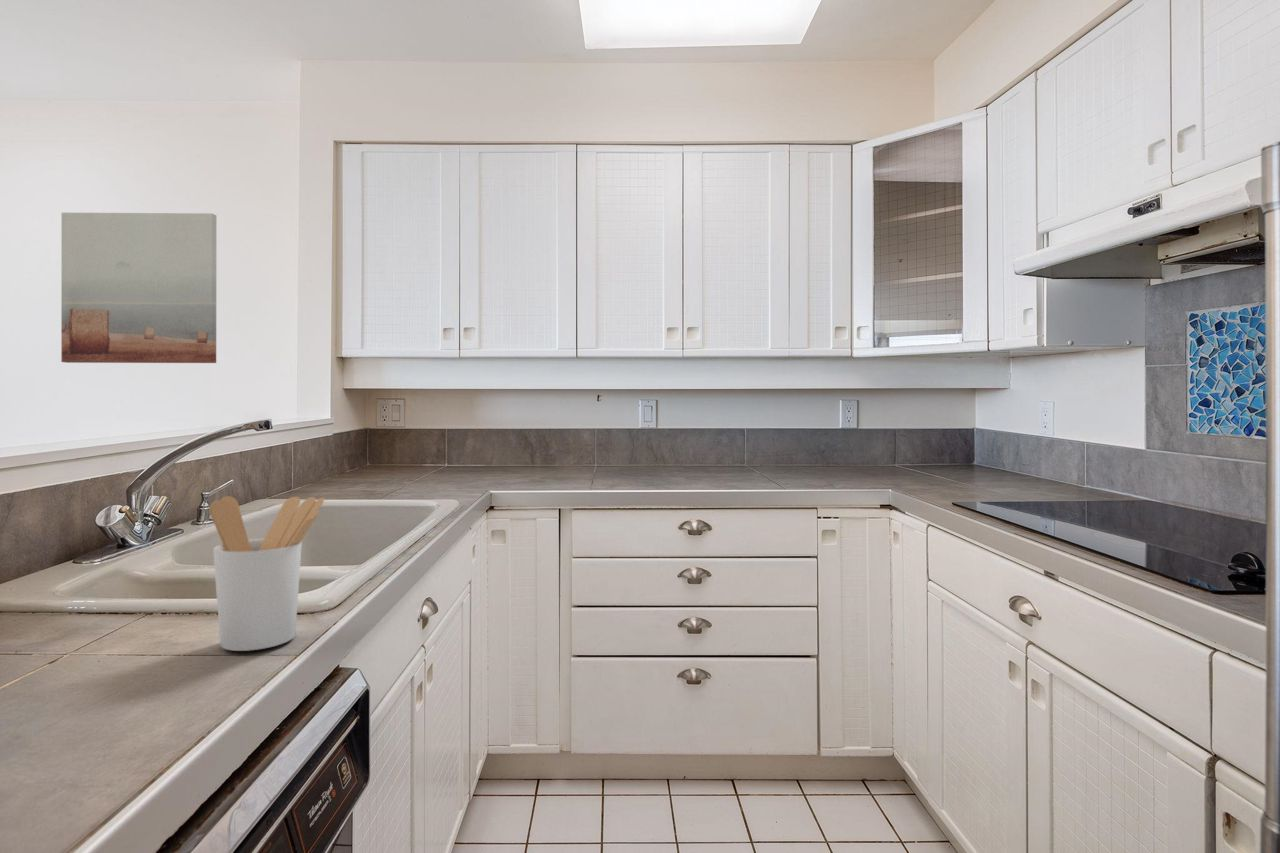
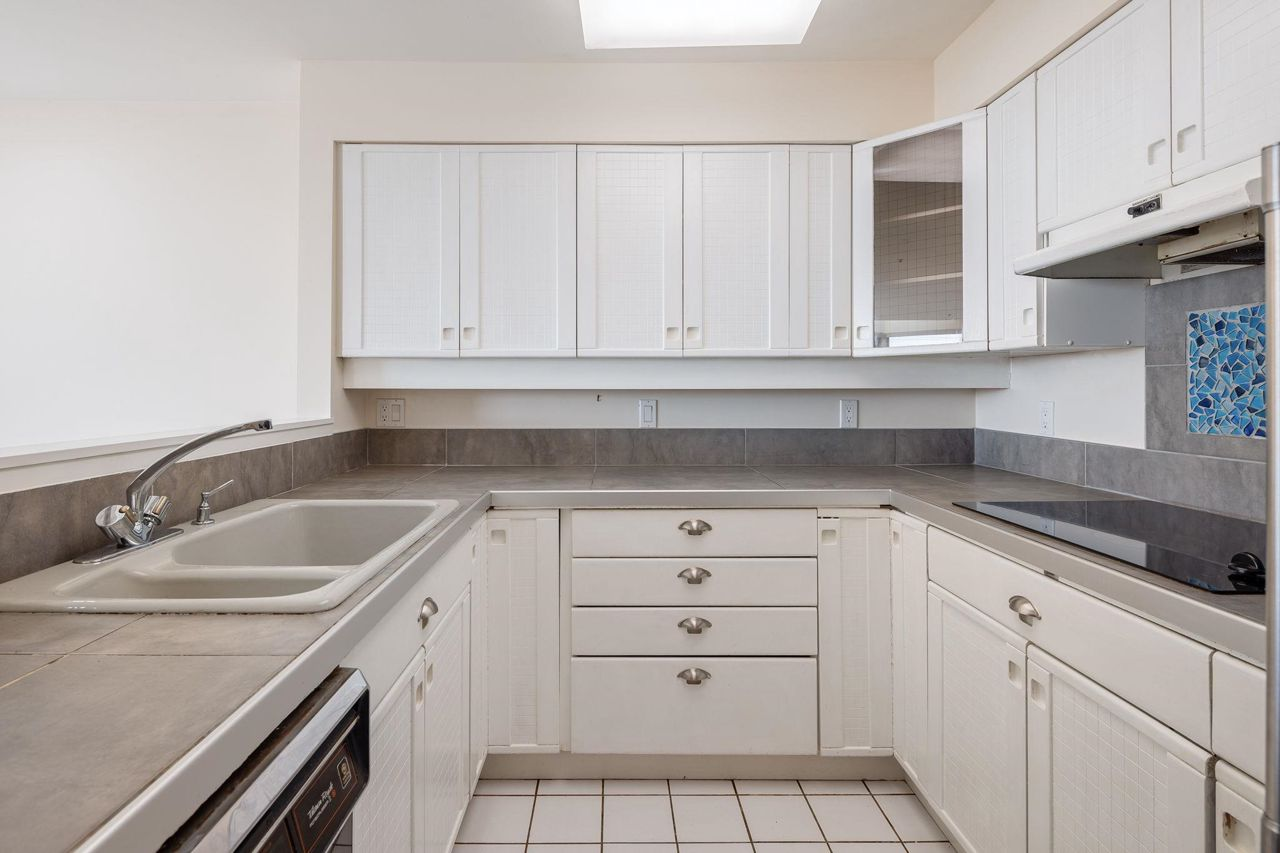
- wall art [60,212,218,364]
- utensil holder [208,495,325,652]
